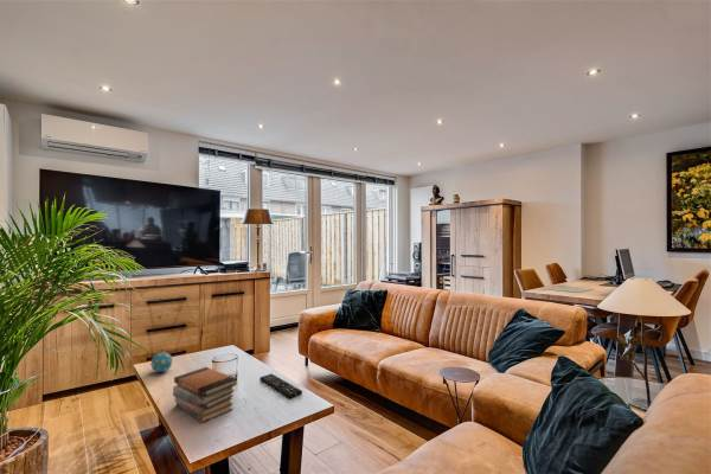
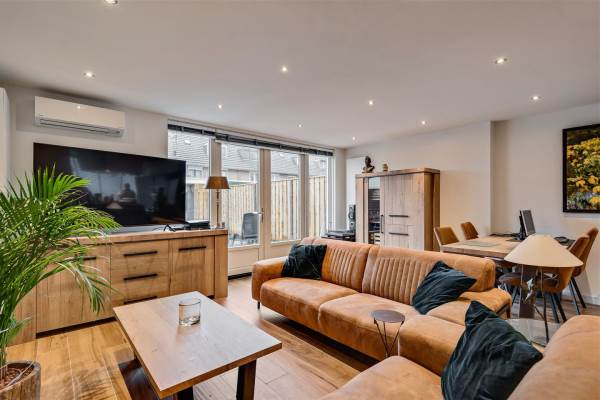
- decorative egg [149,351,173,373]
- remote control [258,372,303,399]
- book stack [172,366,238,423]
